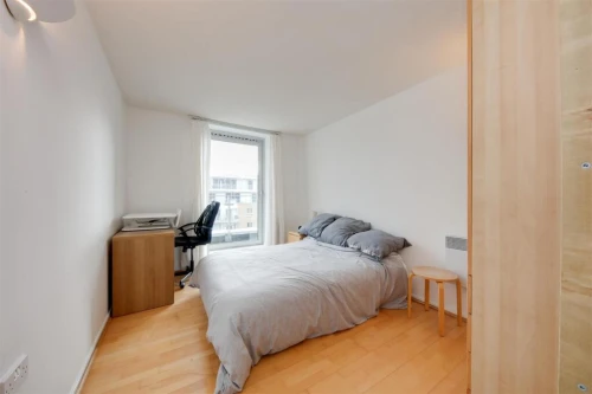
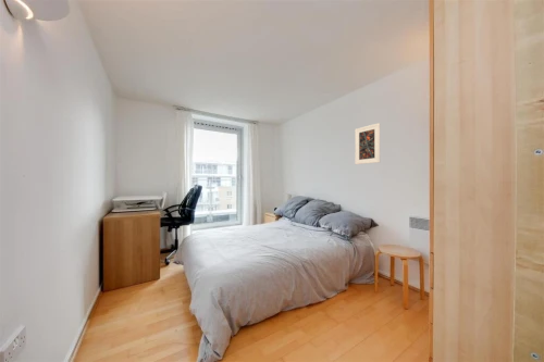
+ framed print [354,122,381,165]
